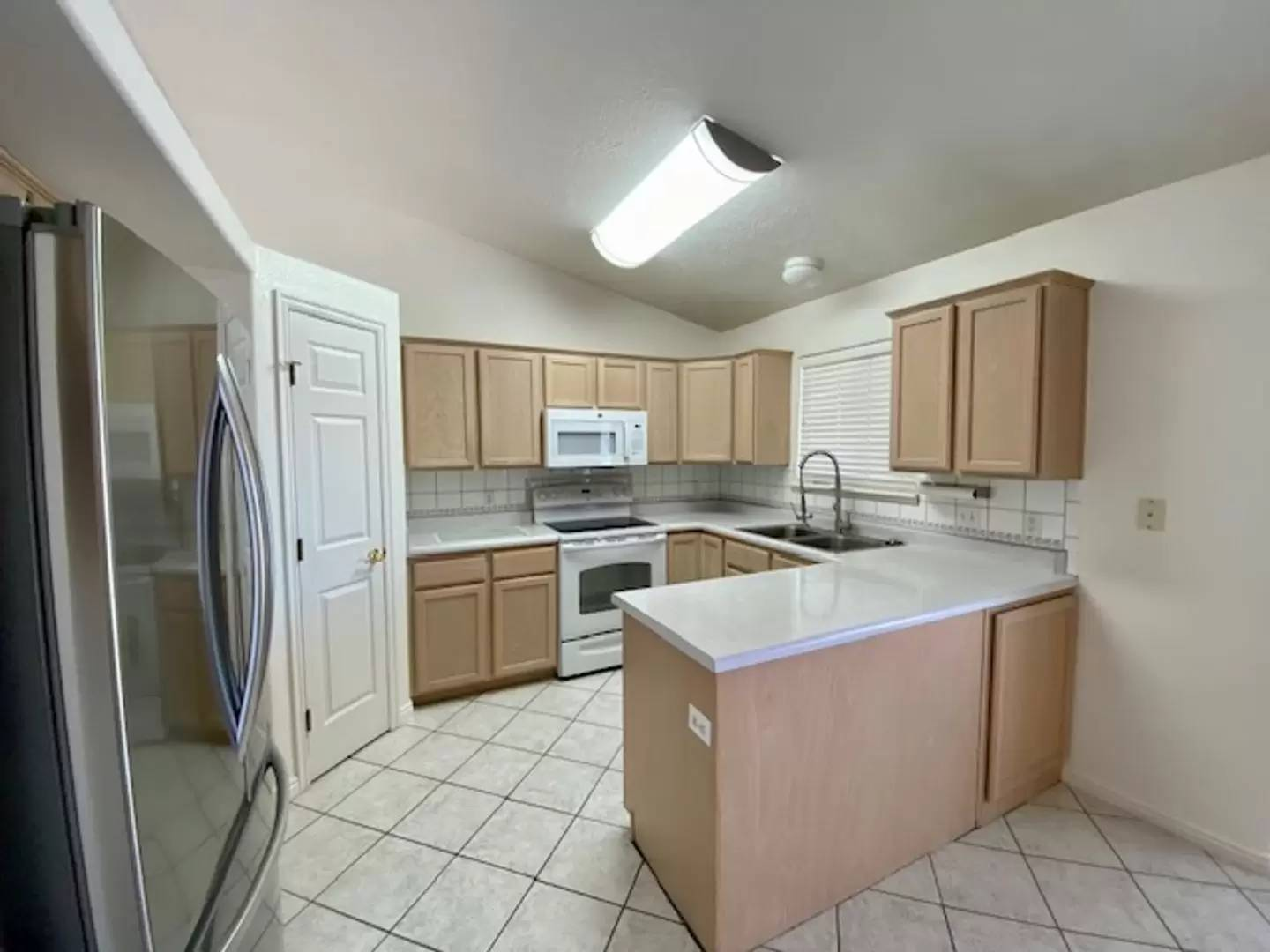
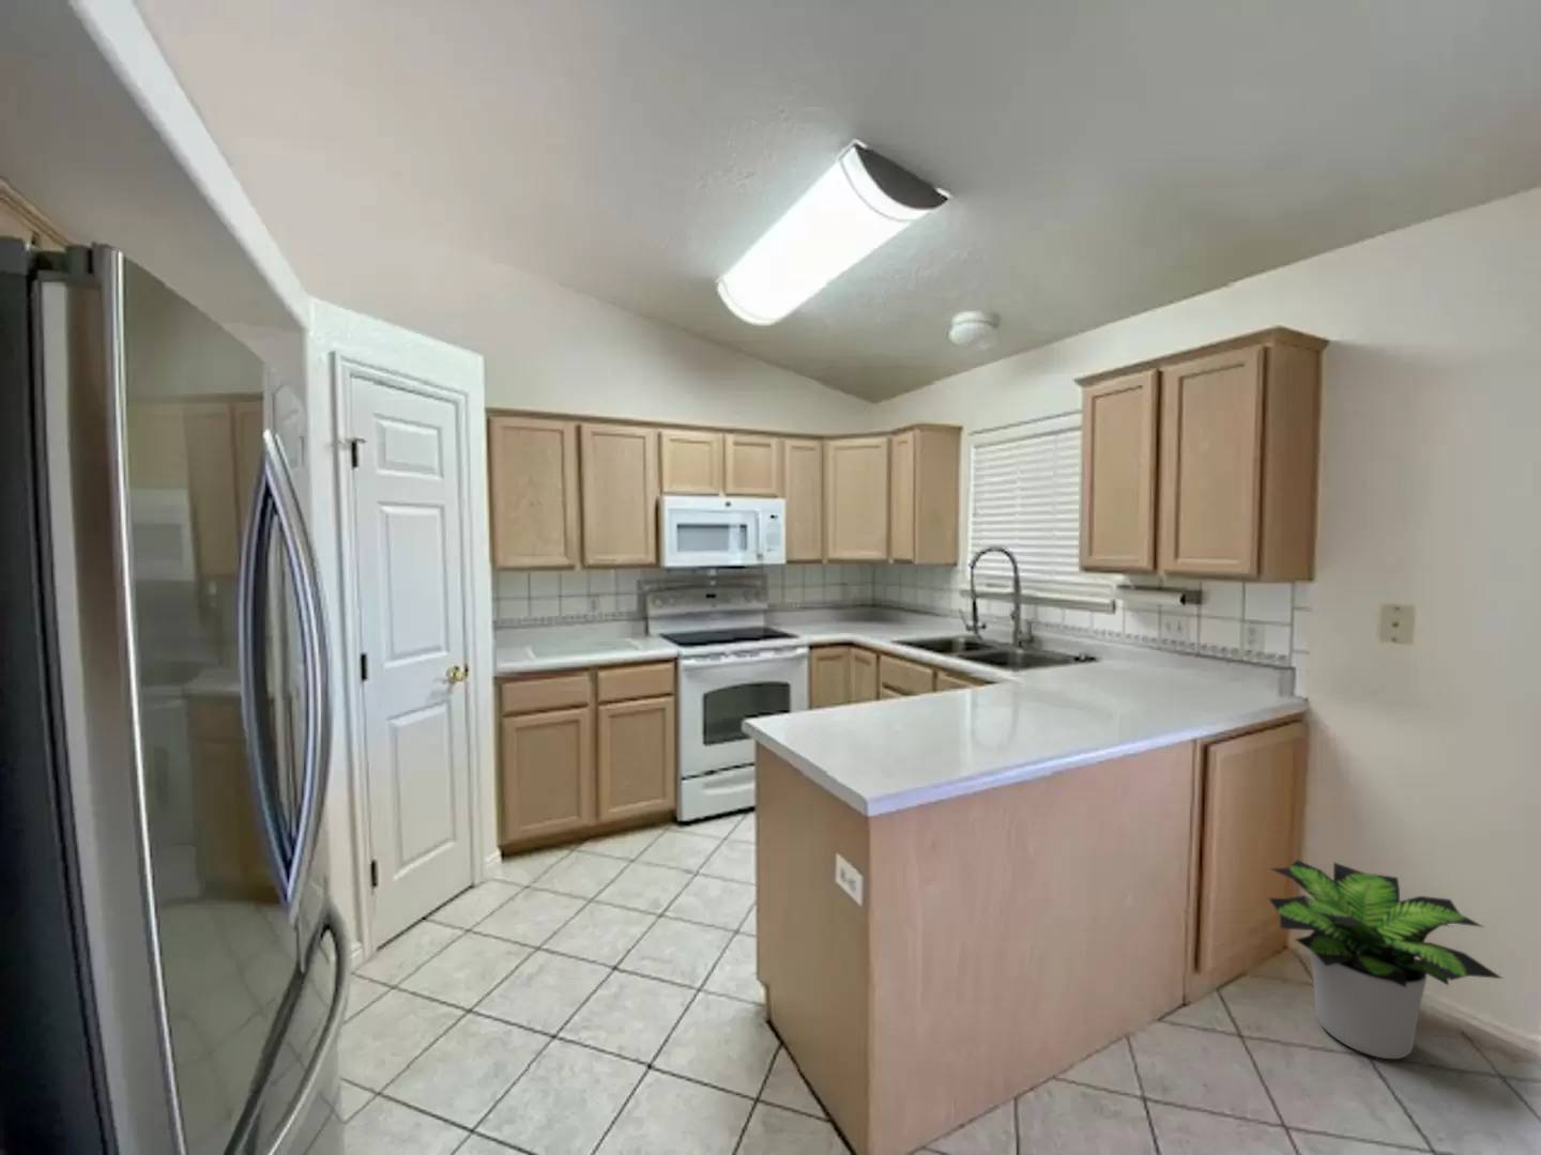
+ potted plant [1267,859,1503,1060]
